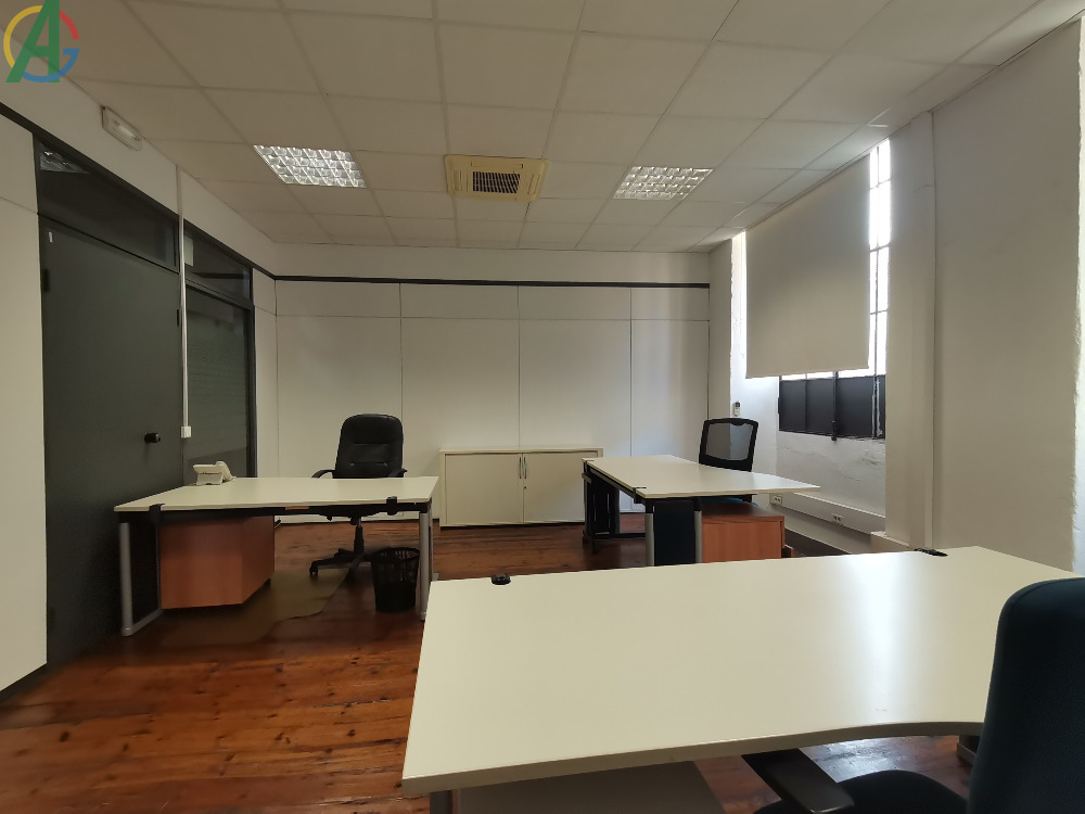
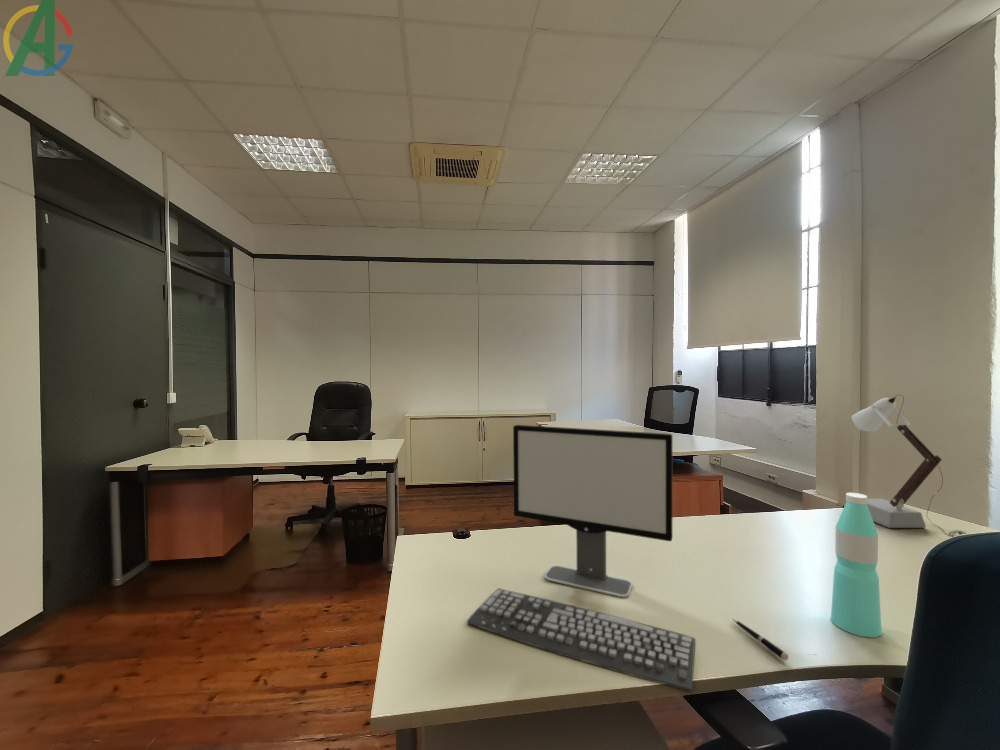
+ computer monitor [512,424,673,598]
+ desk lamp [850,394,966,538]
+ water bottle [830,492,883,638]
+ keyboard [466,587,696,692]
+ pen [731,617,789,661]
